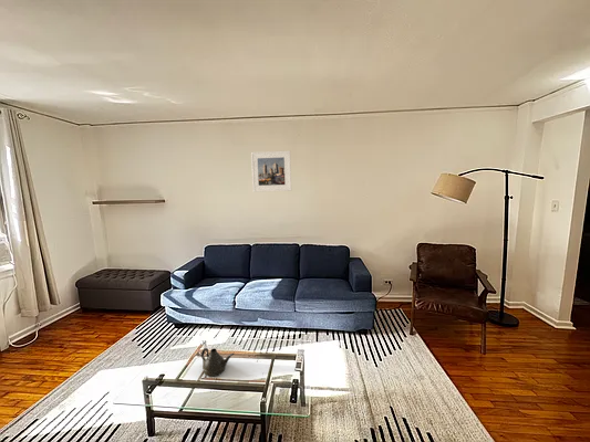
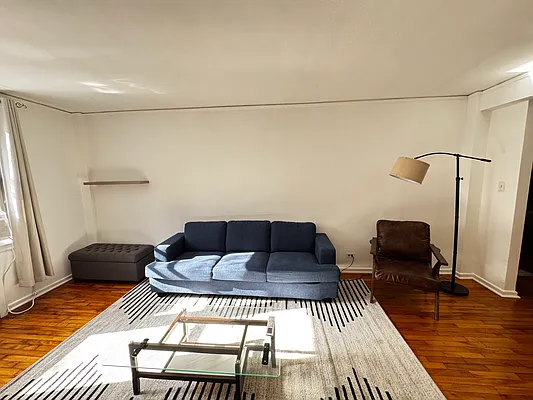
- teapot [200,347,236,377]
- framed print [250,149,292,193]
